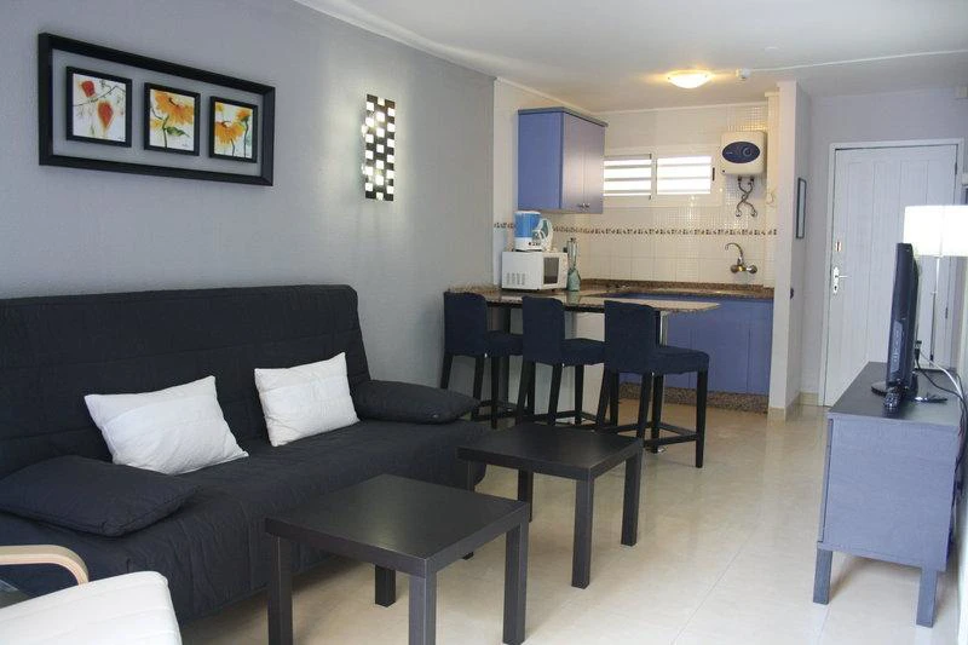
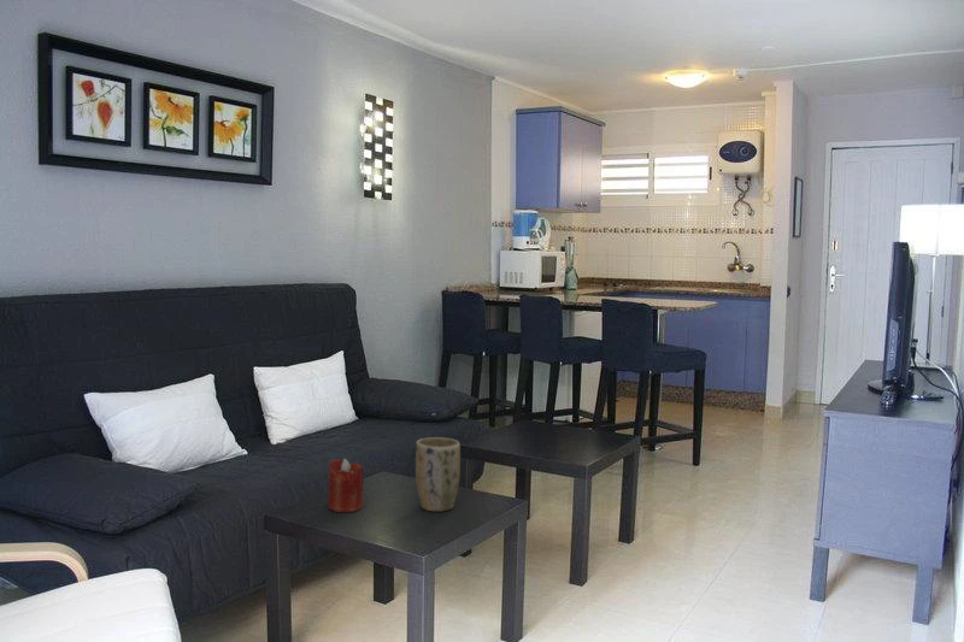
+ candle [327,458,365,513]
+ plant pot [415,436,462,513]
